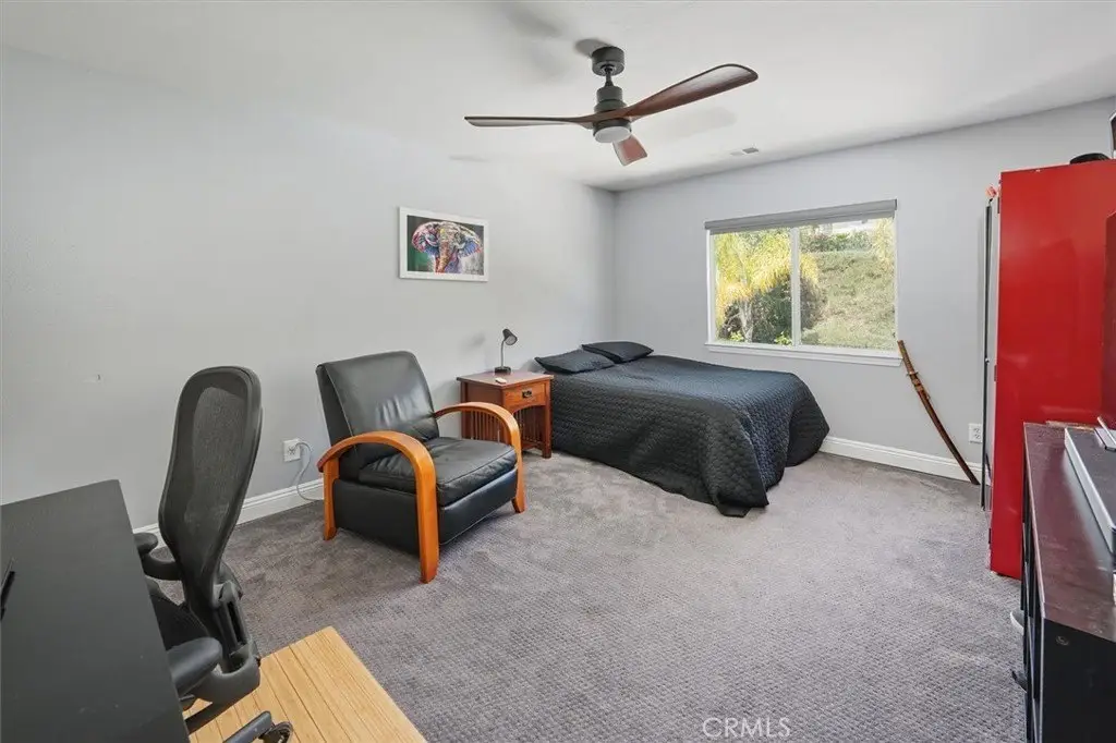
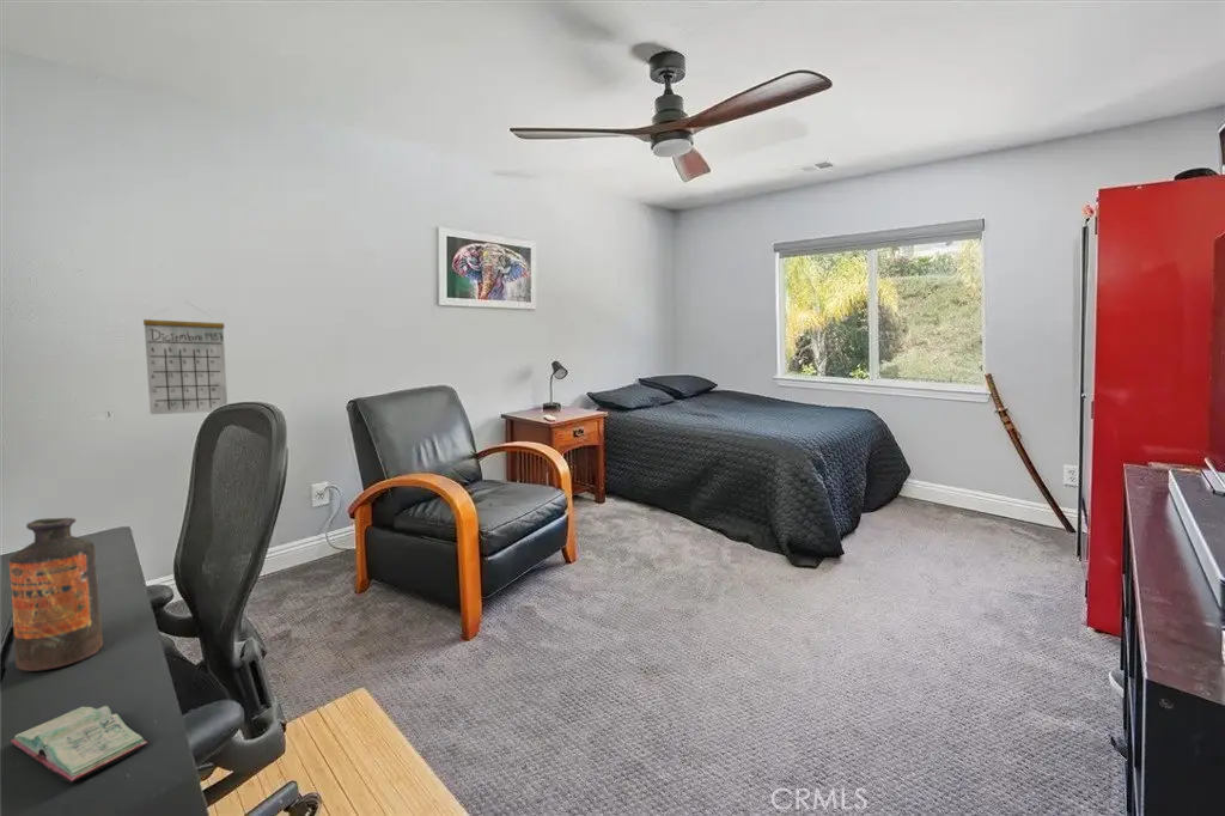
+ book [10,705,150,784]
+ bottle [8,517,104,672]
+ calendar [142,302,228,415]
